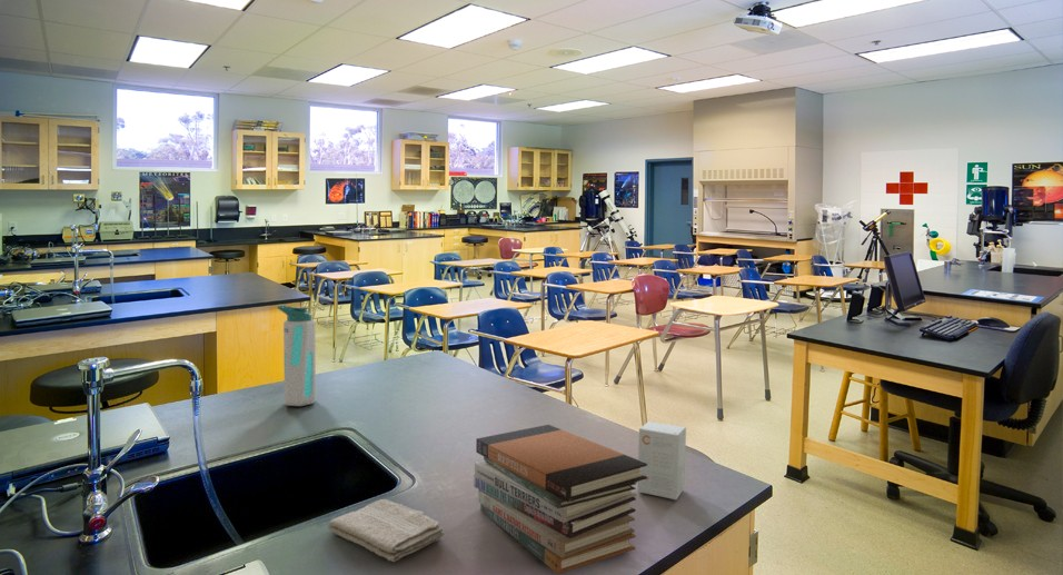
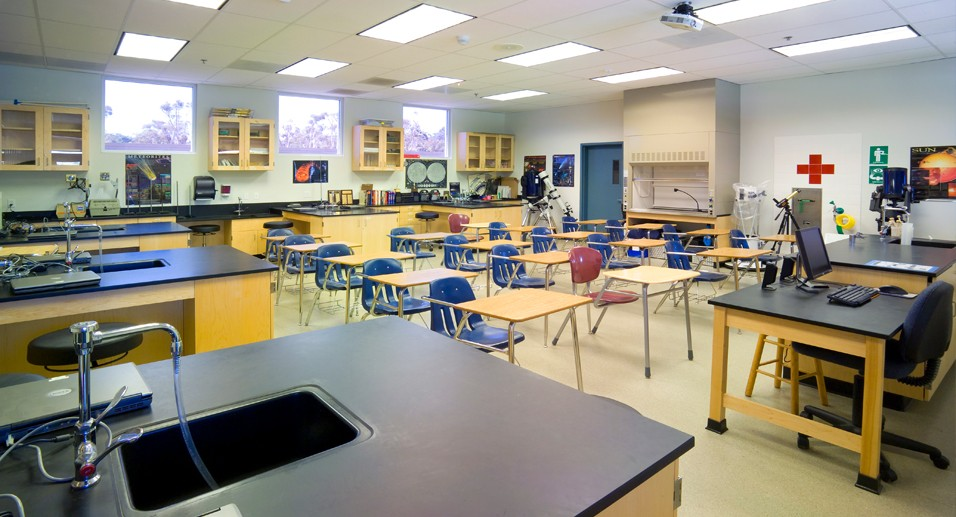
- book stack [473,424,647,575]
- water bottle [276,304,317,407]
- washcloth [327,498,445,563]
- small box [636,420,687,500]
